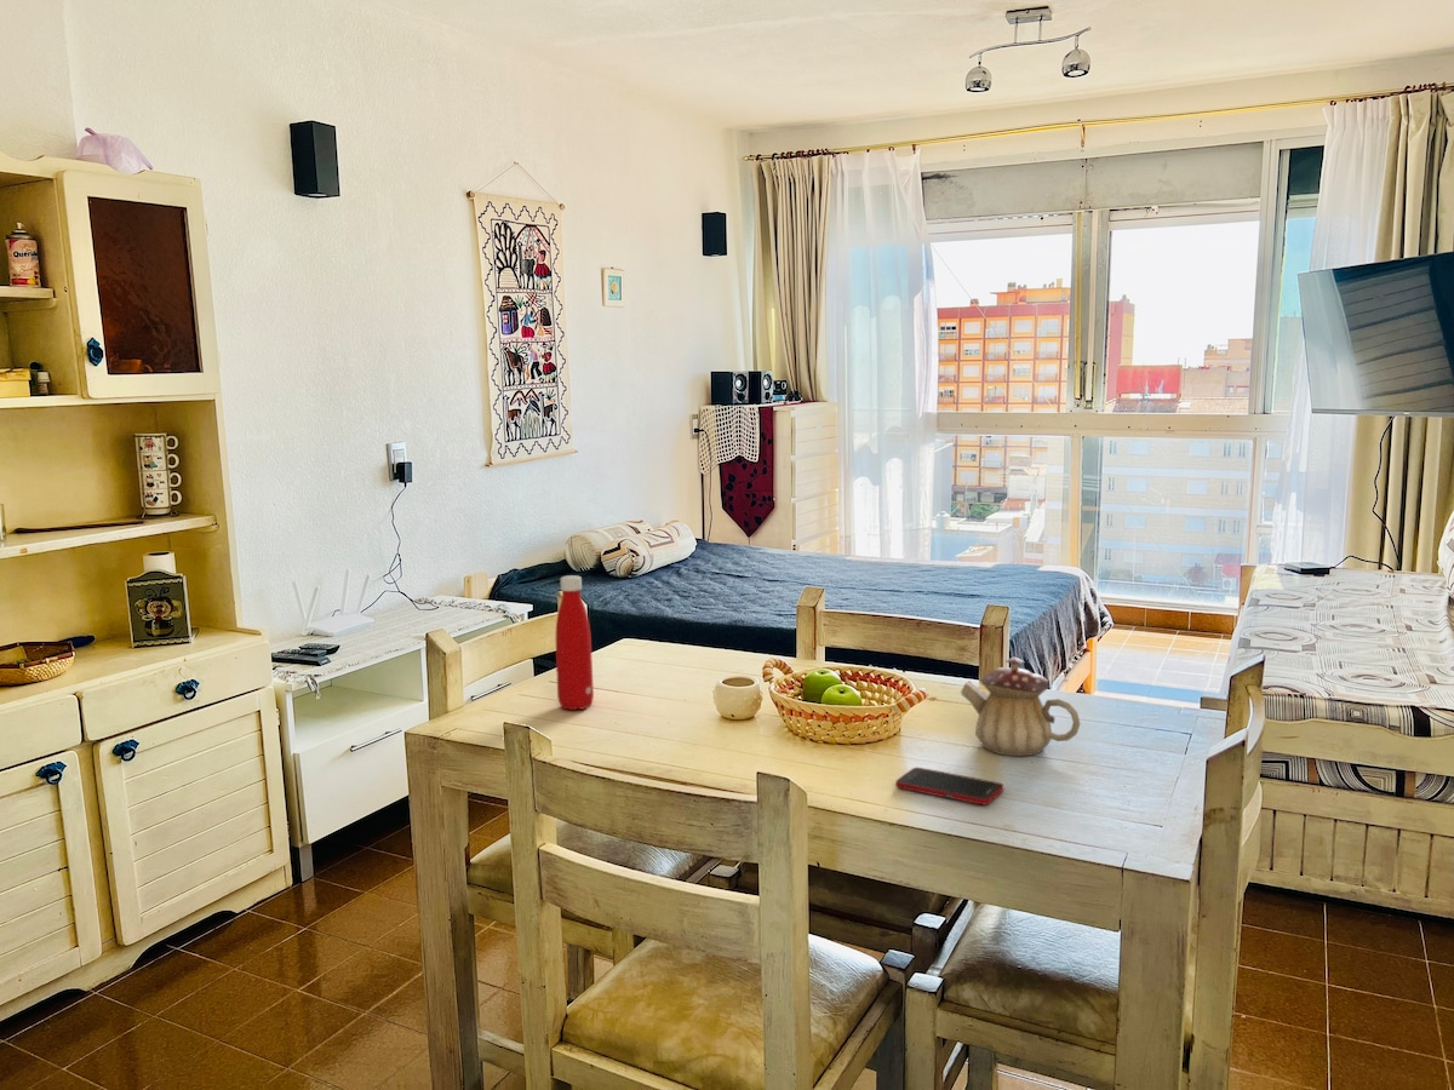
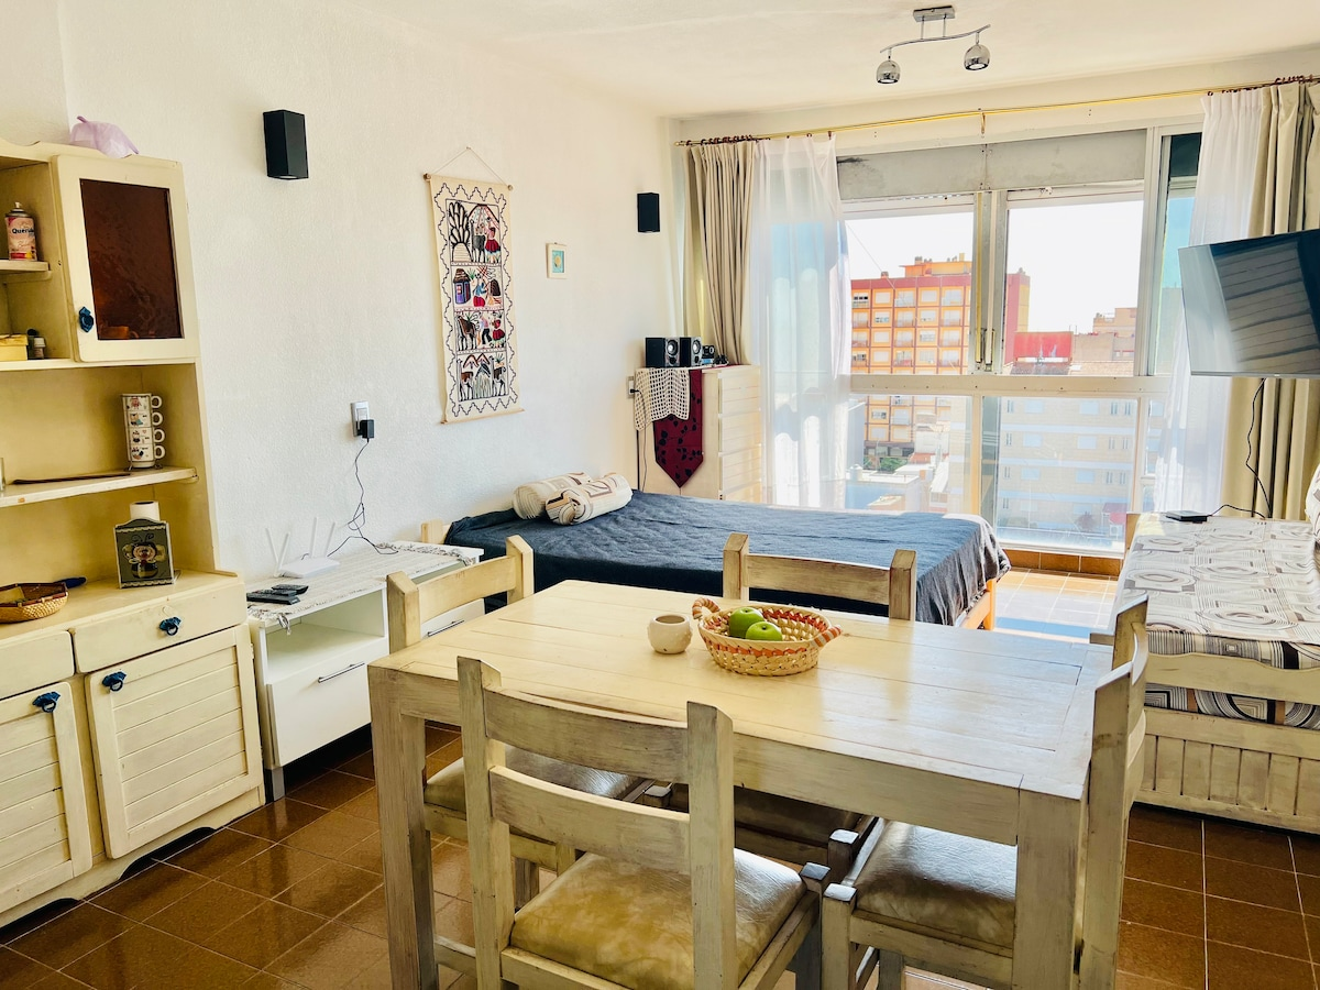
- teapot [960,655,1082,757]
- cell phone [894,767,1004,807]
- bottle [555,574,595,711]
